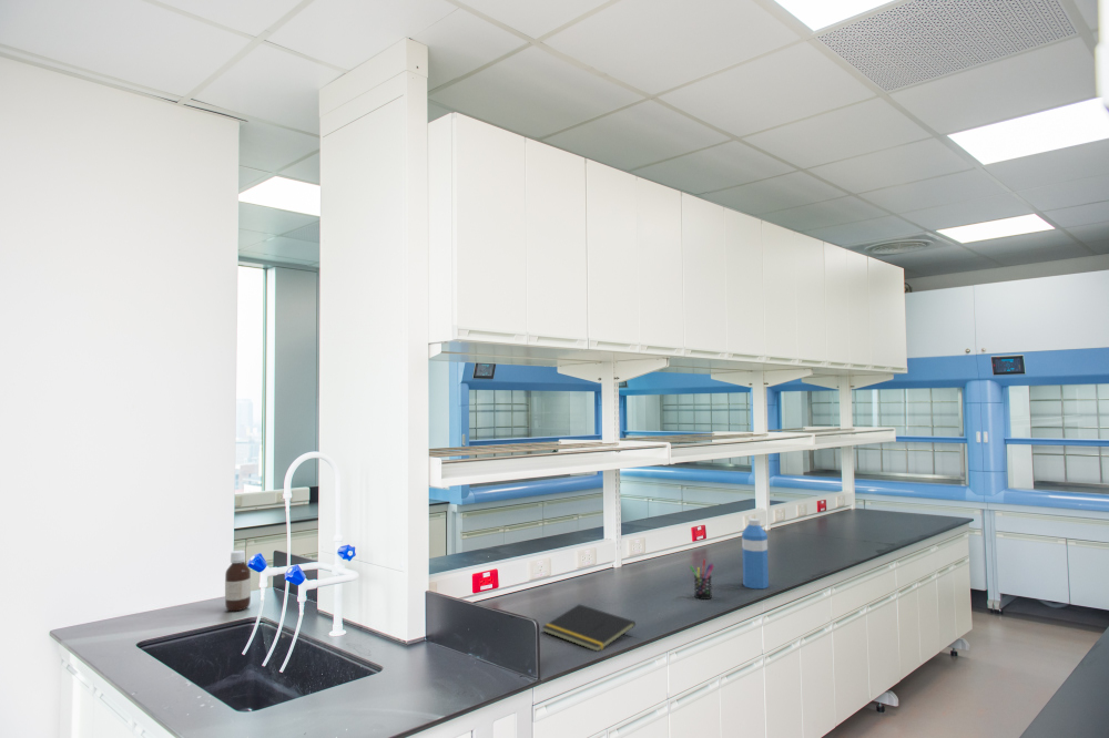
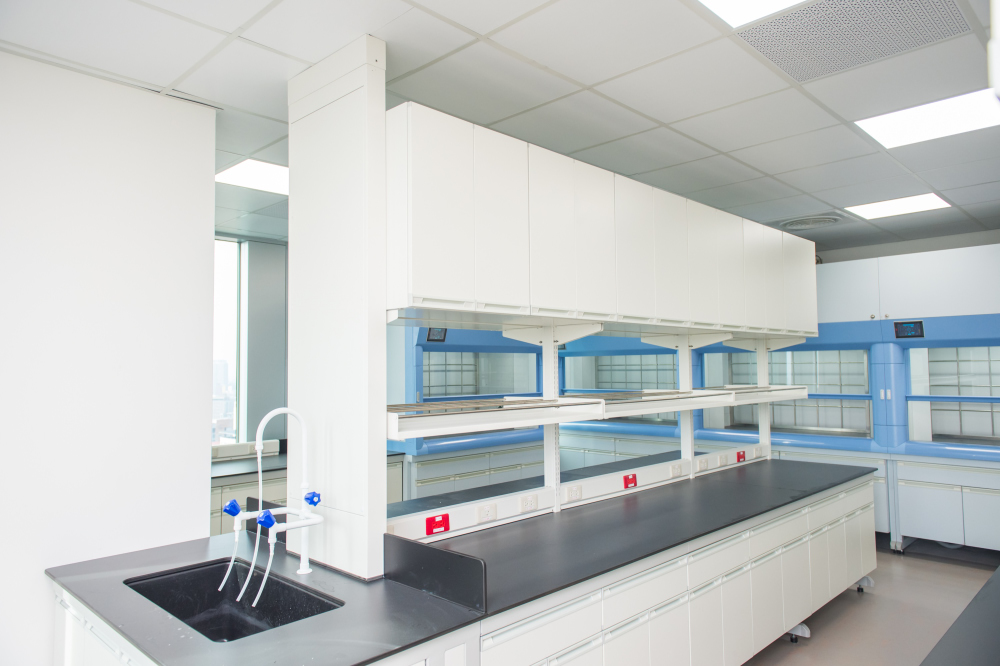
- pen holder [689,558,714,601]
- bottle [224,550,252,612]
- notepad [541,603,637,653]
- water bottle [741,517,770,590]
